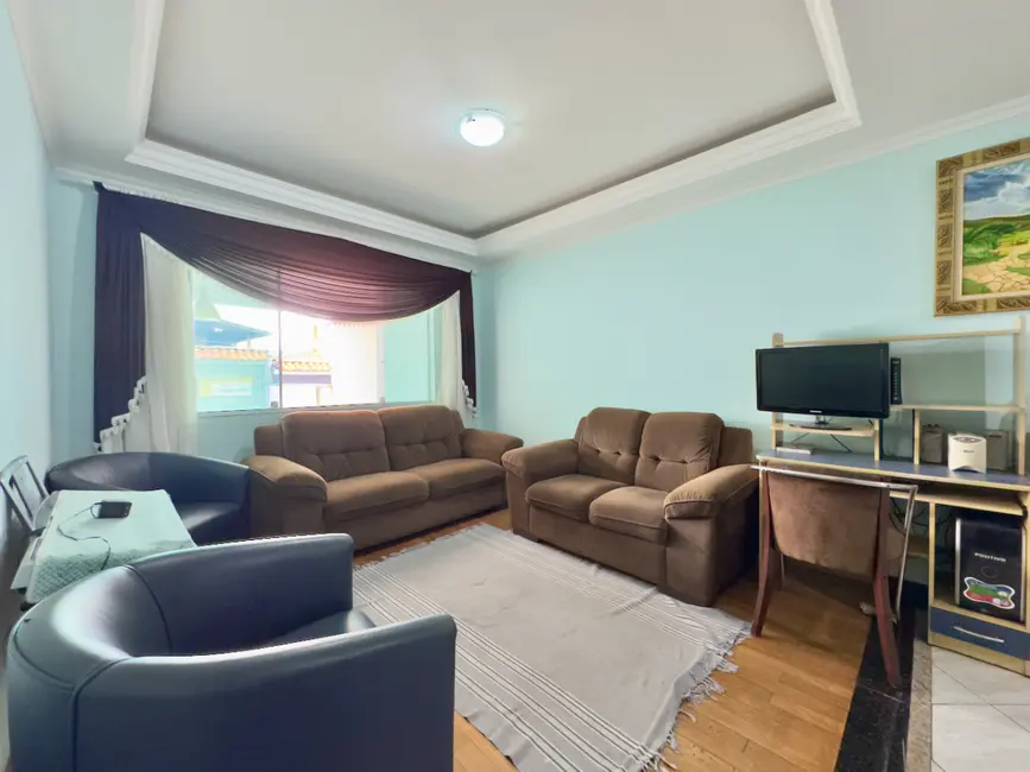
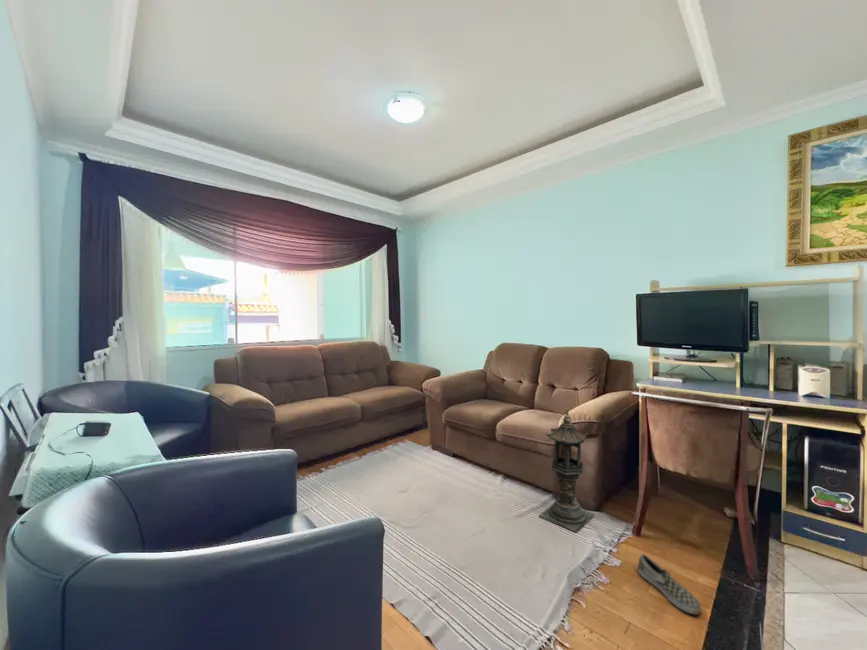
+ shoe [637,553,703,616]
+ lantern [538,409,595,533]
